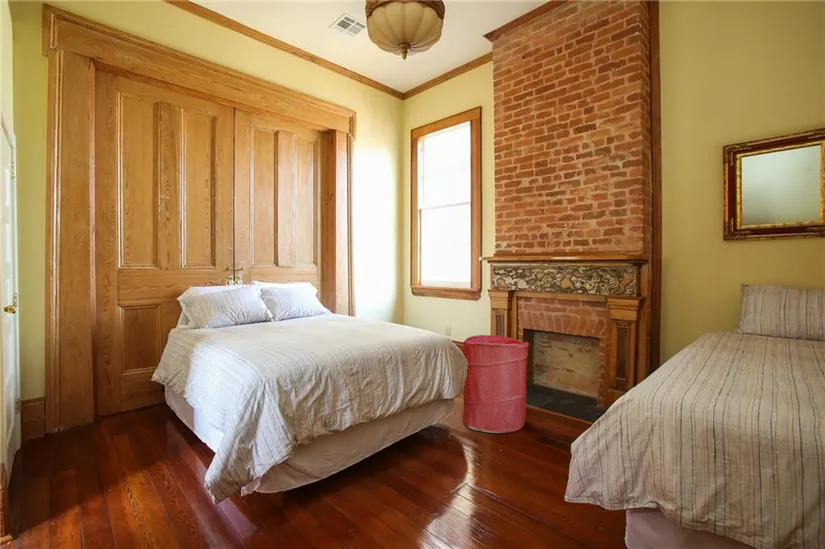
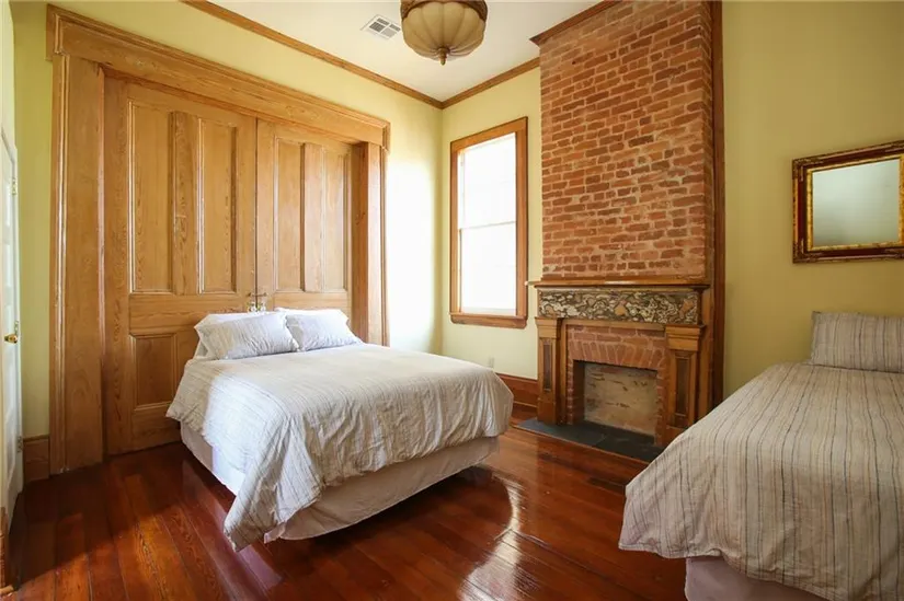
- laundry hamper [462,334,530,434]
